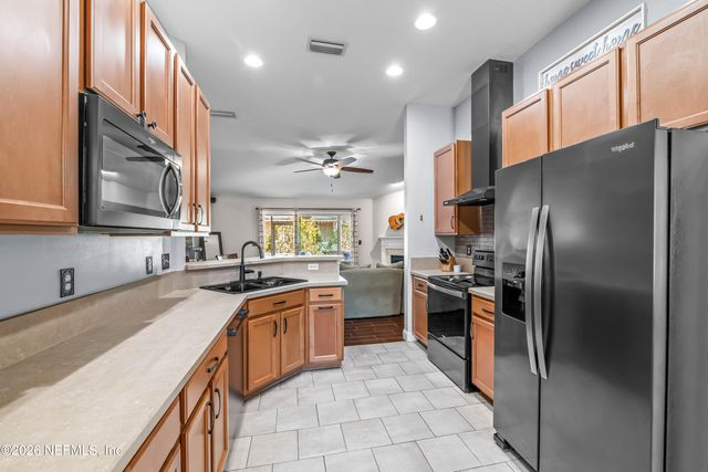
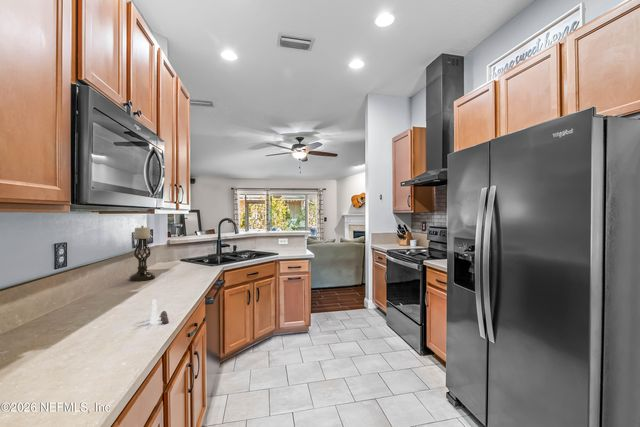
+ salt and pepper shaker set [149,298,170,325]
+ candle holder [128,225,157,282]
